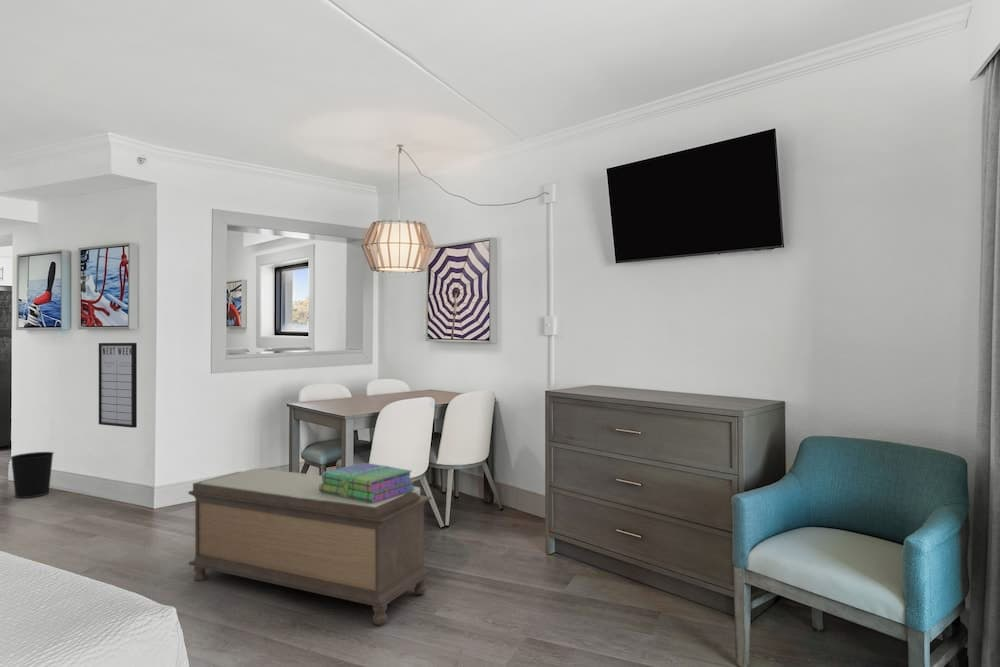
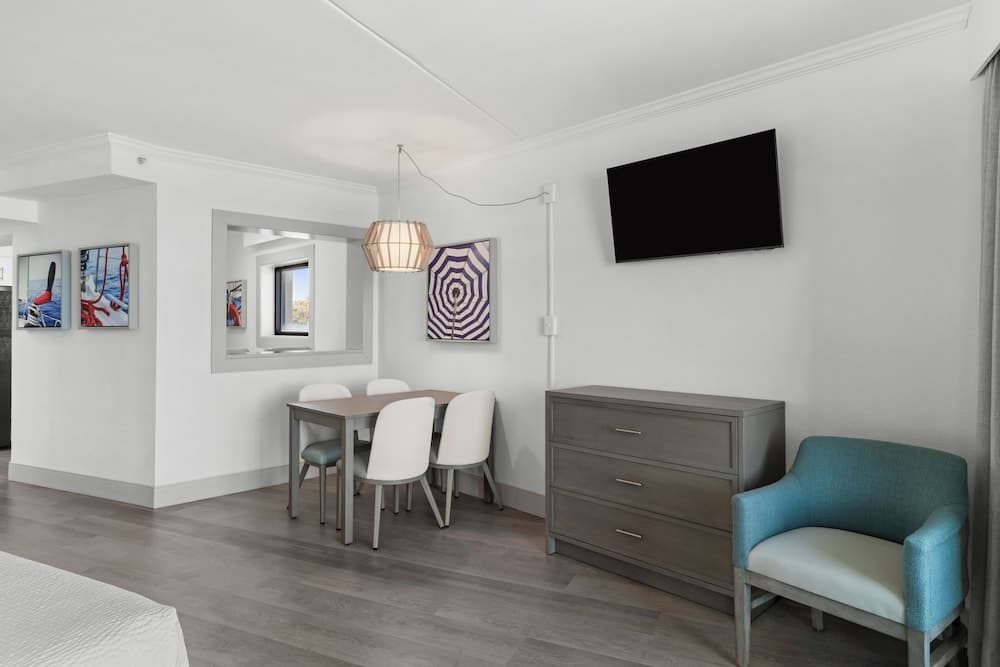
- stack of books [319,462,416,503]
- wastebasket [9,451,55,499]
- writing board [98,342,138,429]
- bench [187,467,433,626]
